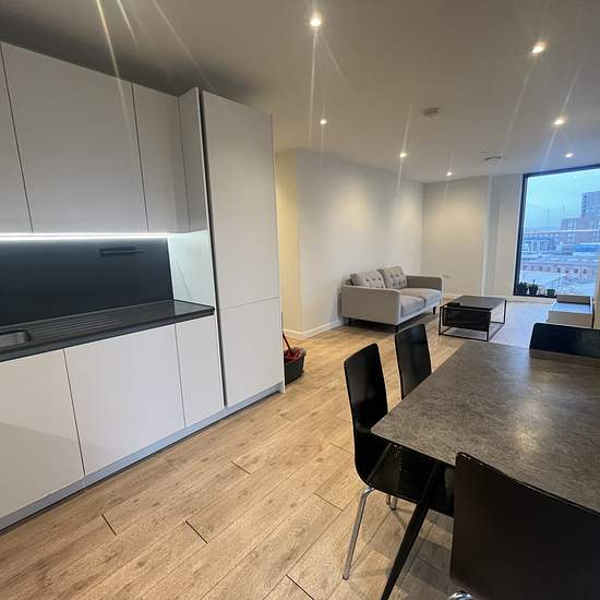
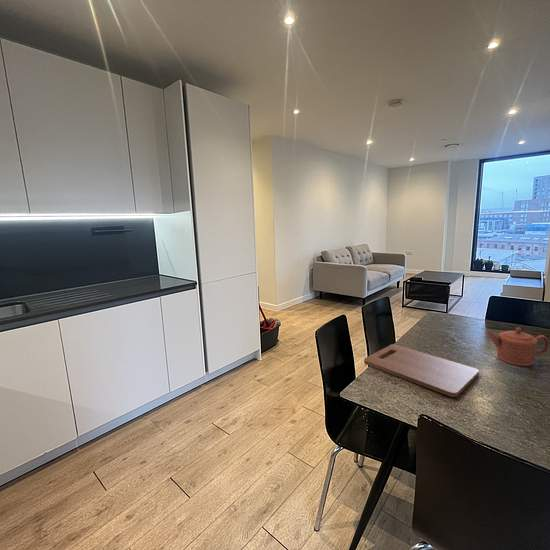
+ cutting board [363,343,480,398]
+ teapot [486,326,550,367]
